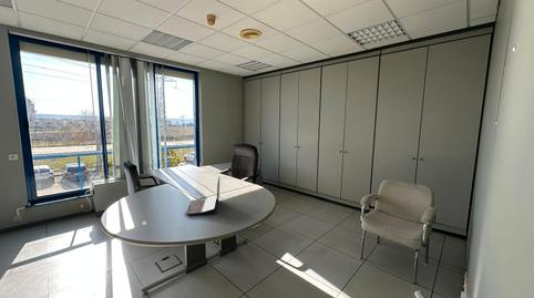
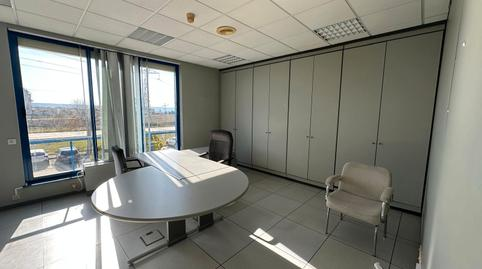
- laptop [184,177,220,216]
